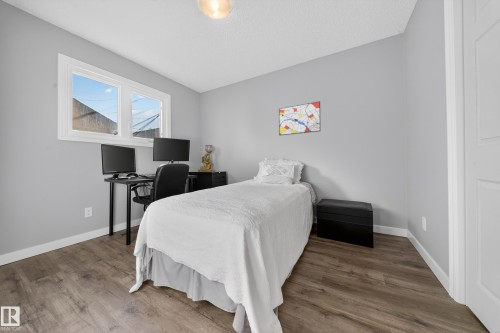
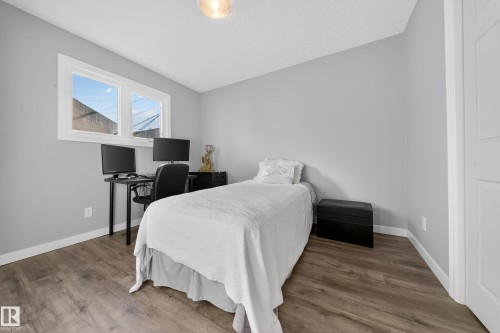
- wall art [278,100,321,136]
